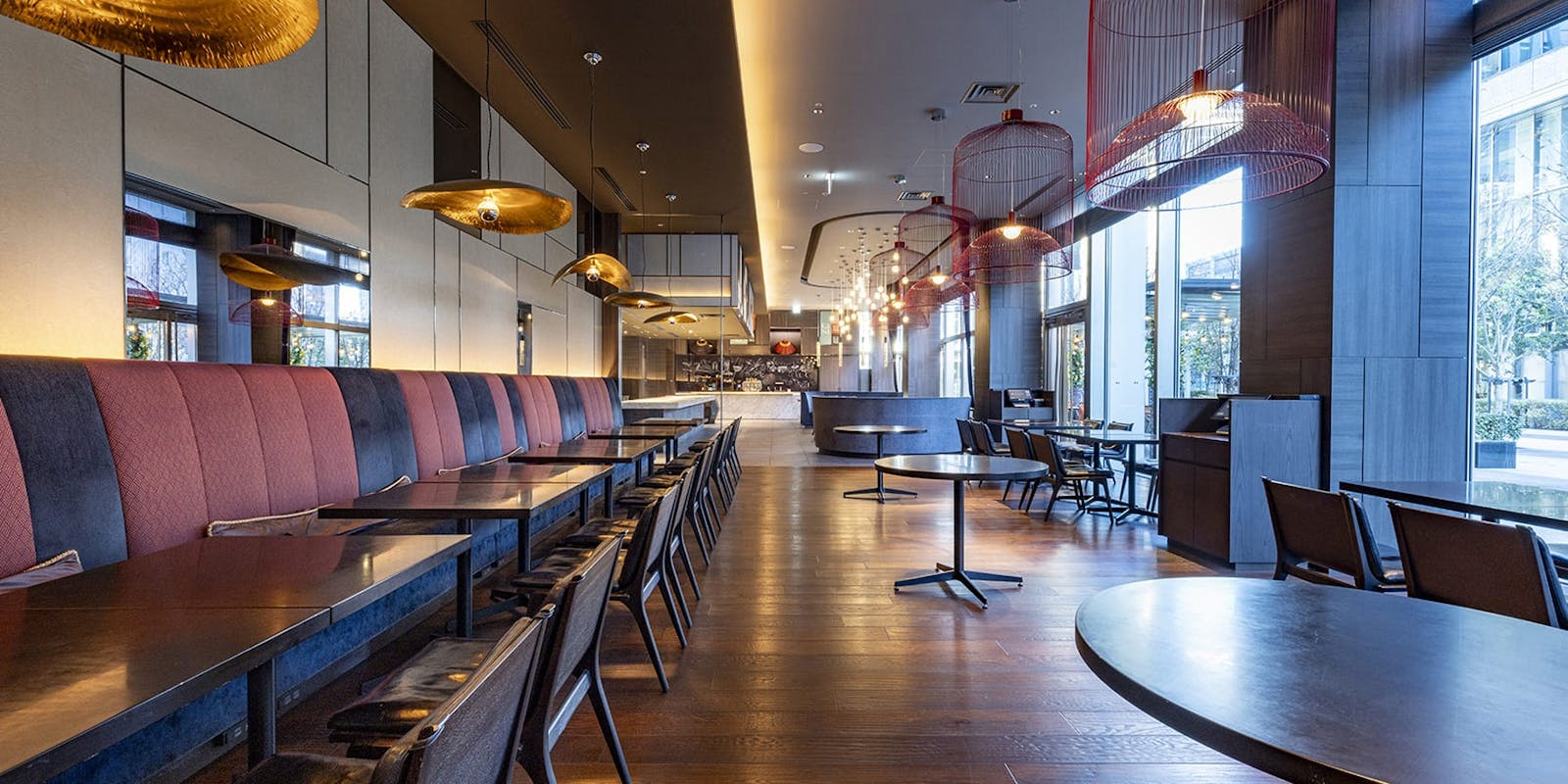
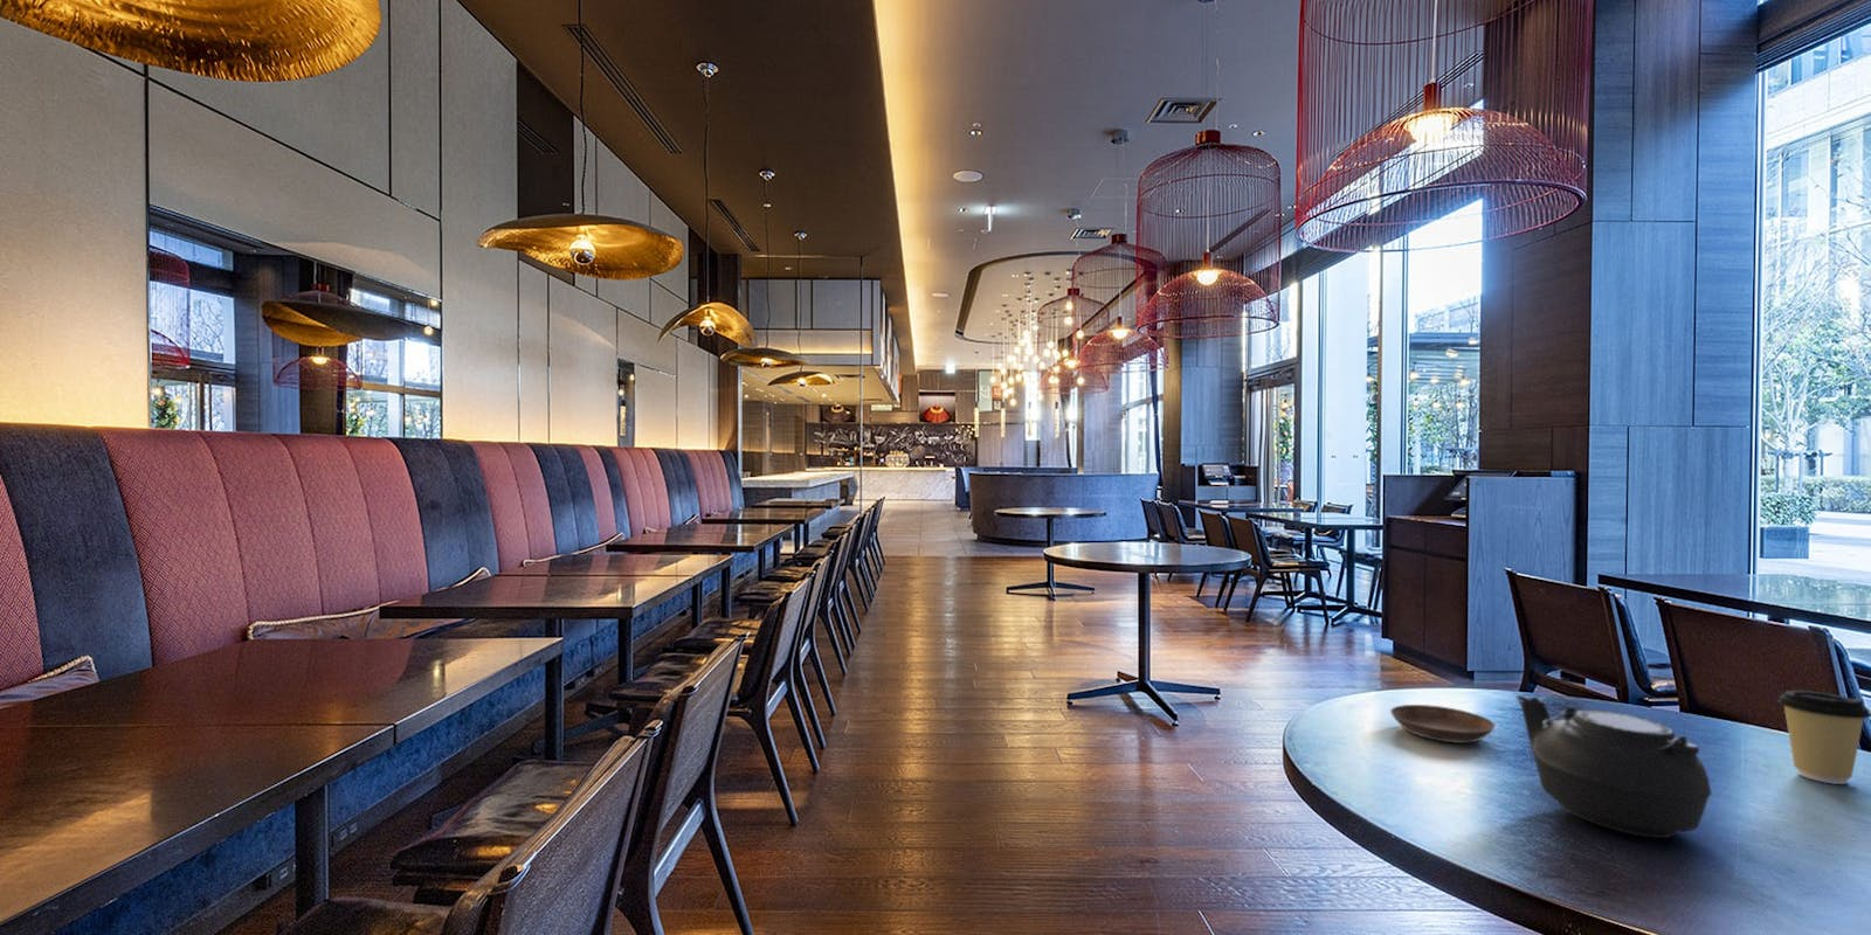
+ teapot [1514,694,1712,840]
+ saucer [1389,704,1496,744]
+ coffee cup [1777,689,1871,786]
